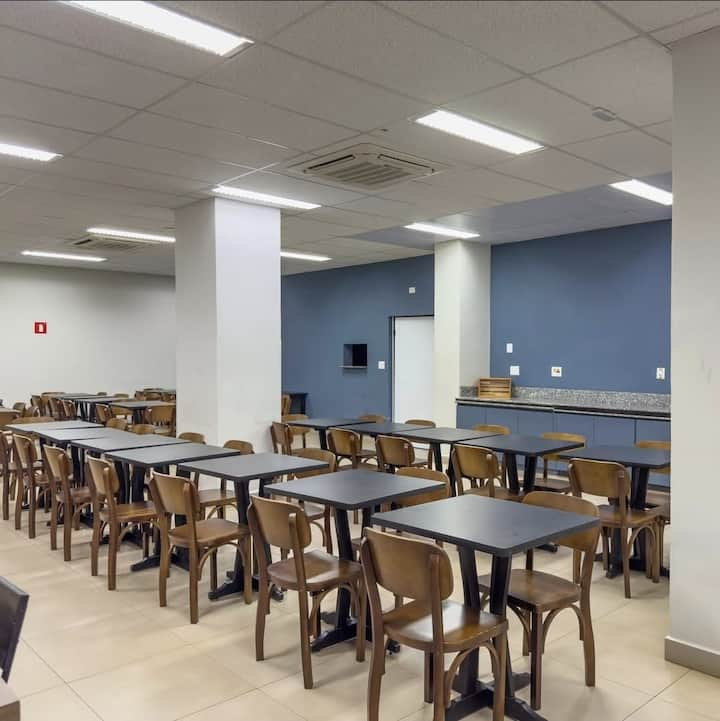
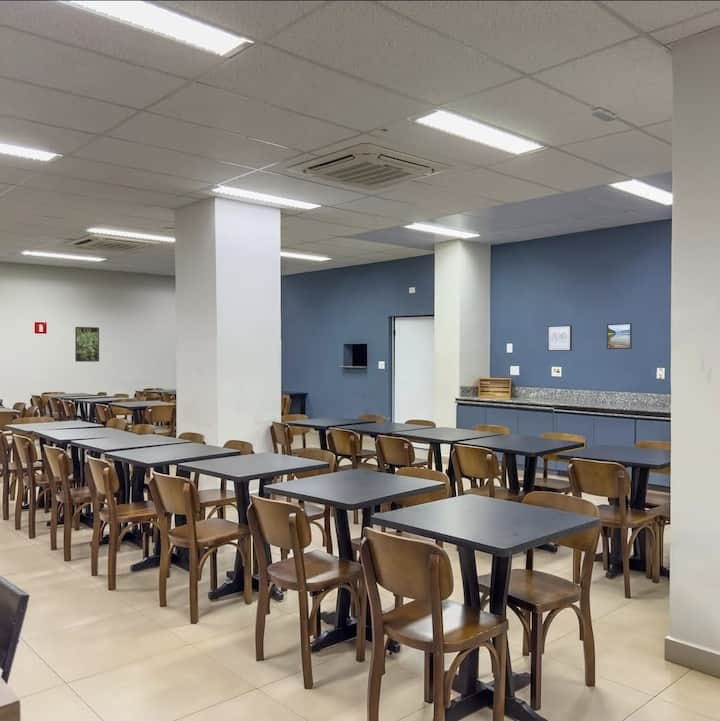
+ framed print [606,322,633,350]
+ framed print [74,326,100,363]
+ wall art [547,324,573,352]
